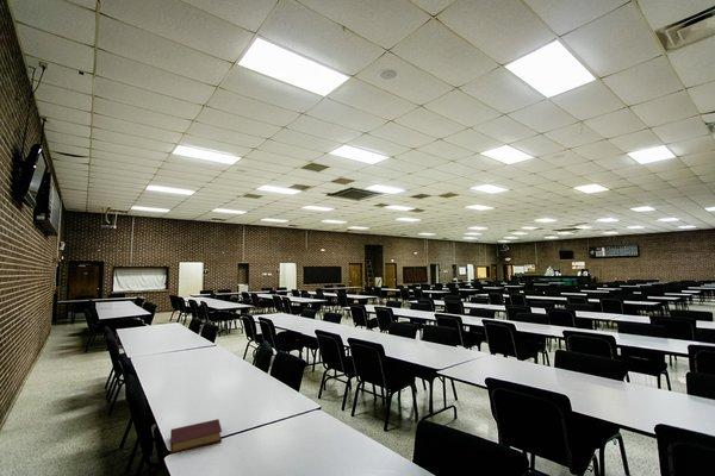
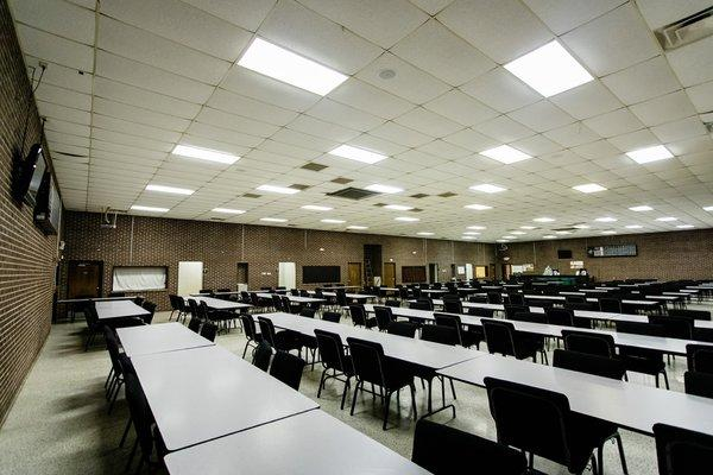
- book [169,418,223,455]
